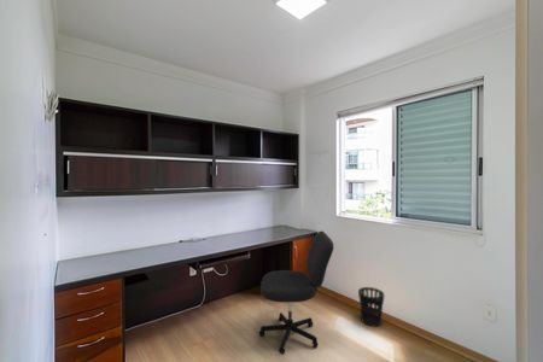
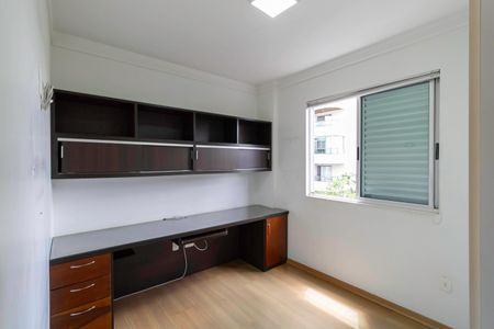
- wastebasket [357,286,385,327]
- office chair [258,230,334,356]
